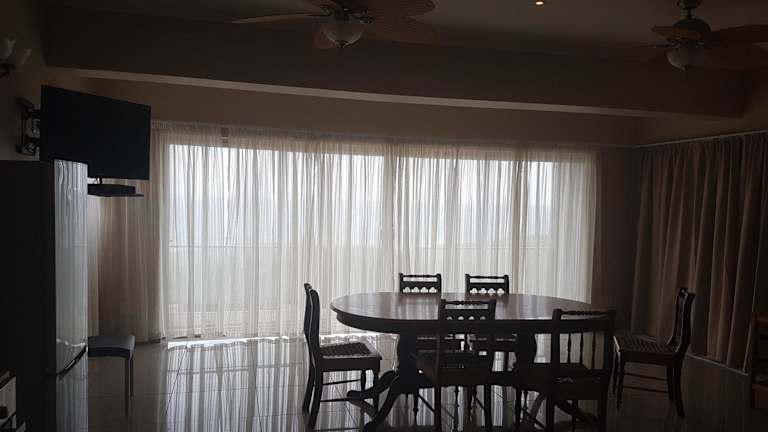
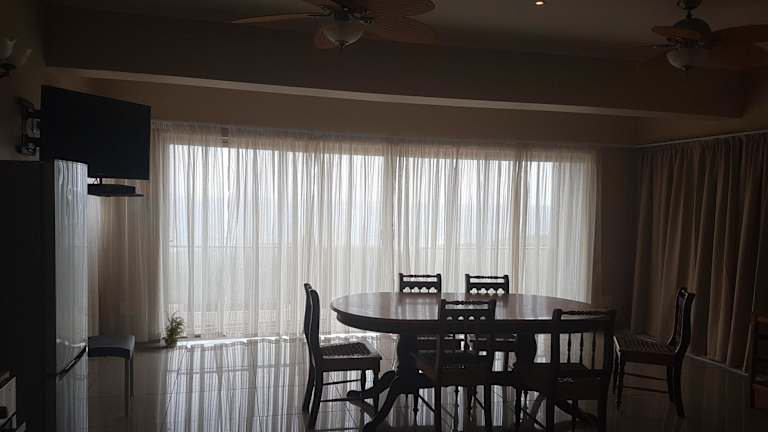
+ potted plant [161,310,188,349]
